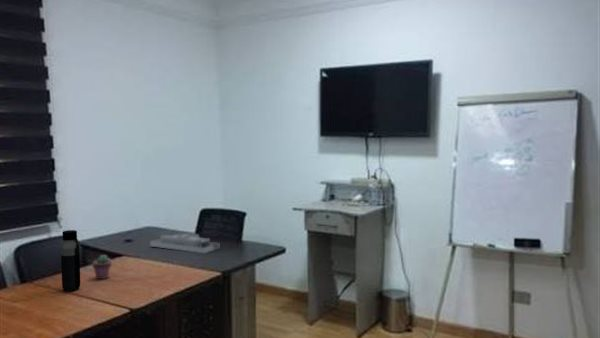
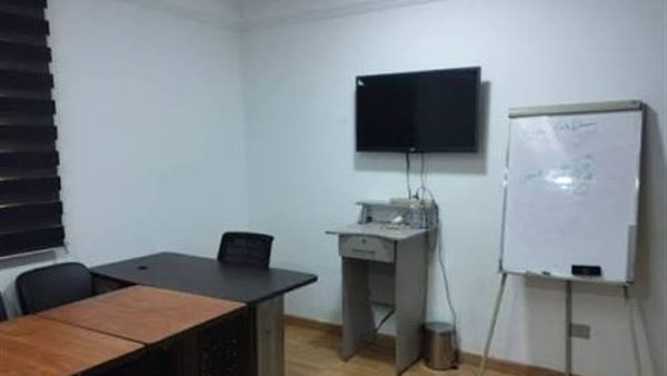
- desk organizer [149,232,220,254]
- water bottle [60,229,81,292]
- potted succulent [92,254,112,280]
